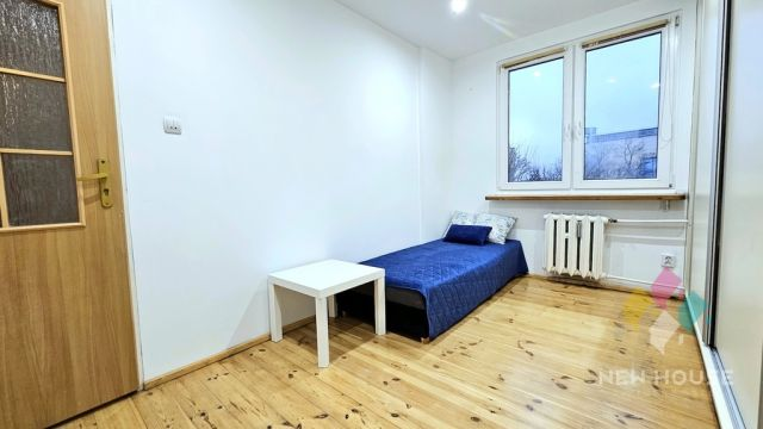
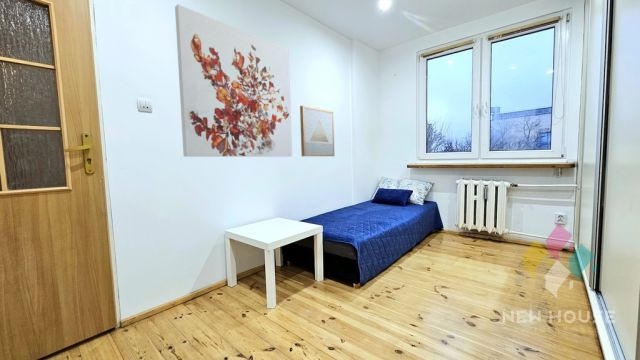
+ wall art [299,105,335,157]
+ wall art [174,3,293,158]
